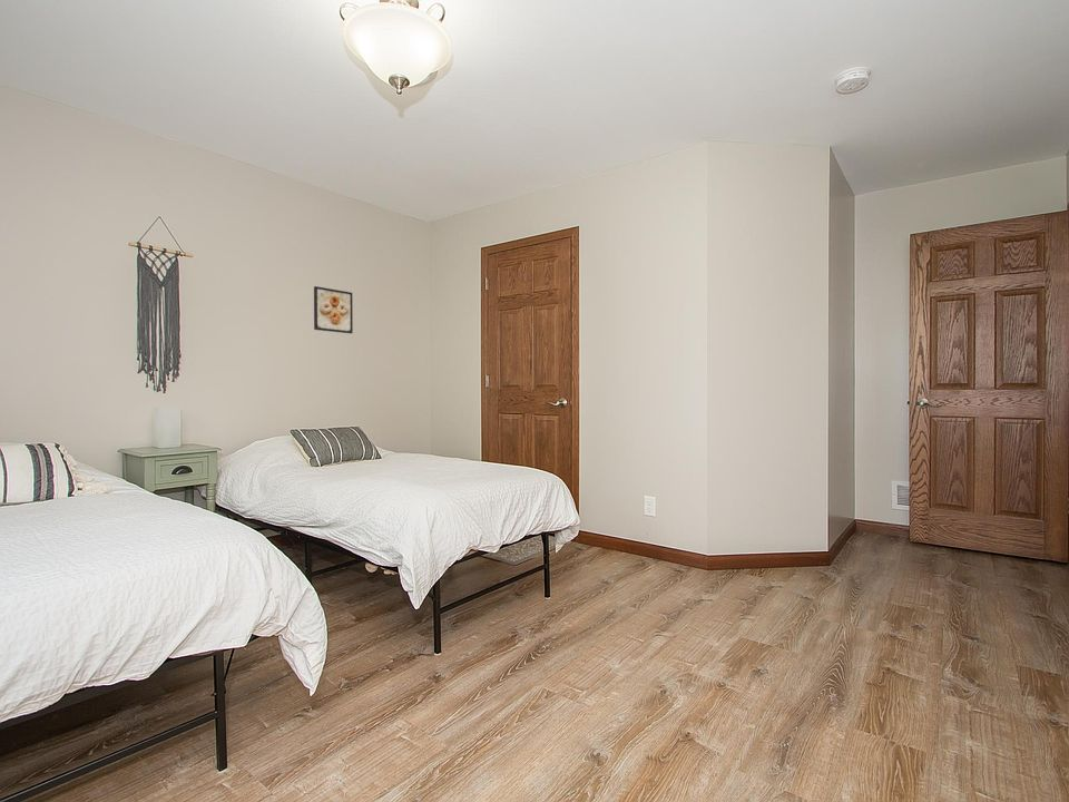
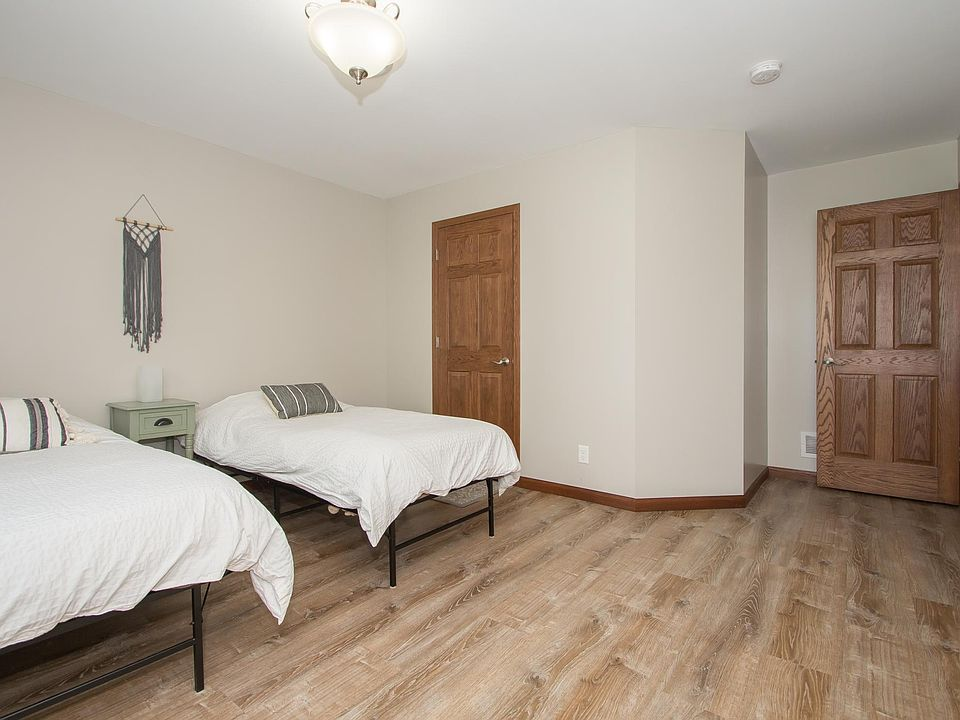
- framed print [313,285,354,334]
